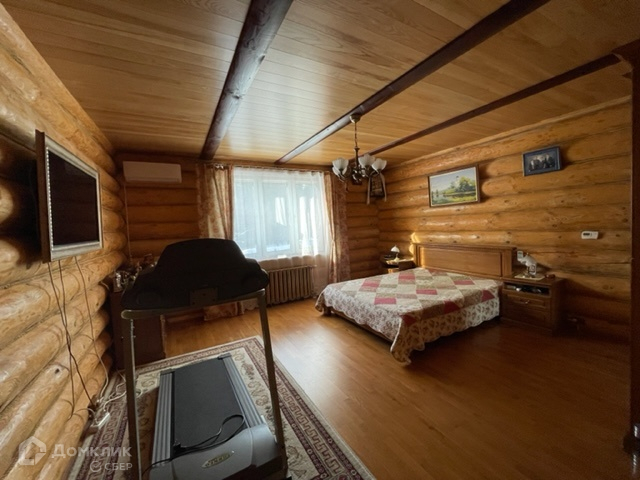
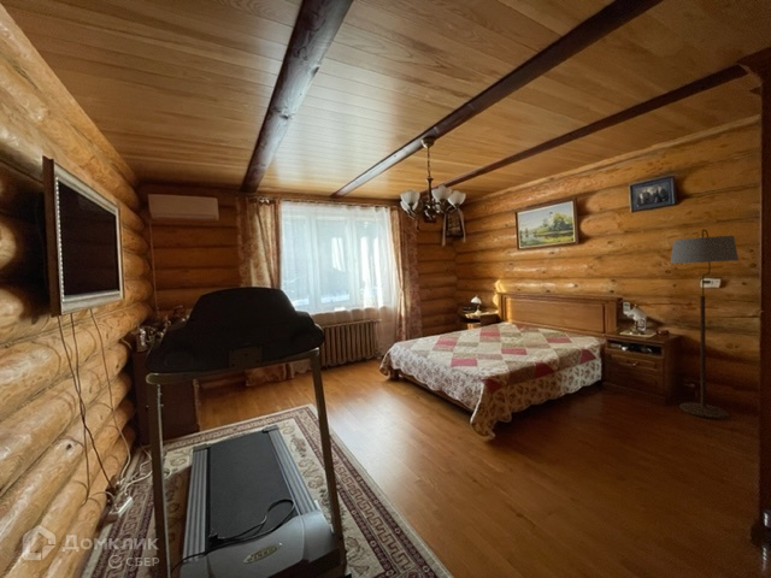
+ floor lamp [669,228,740,420]
